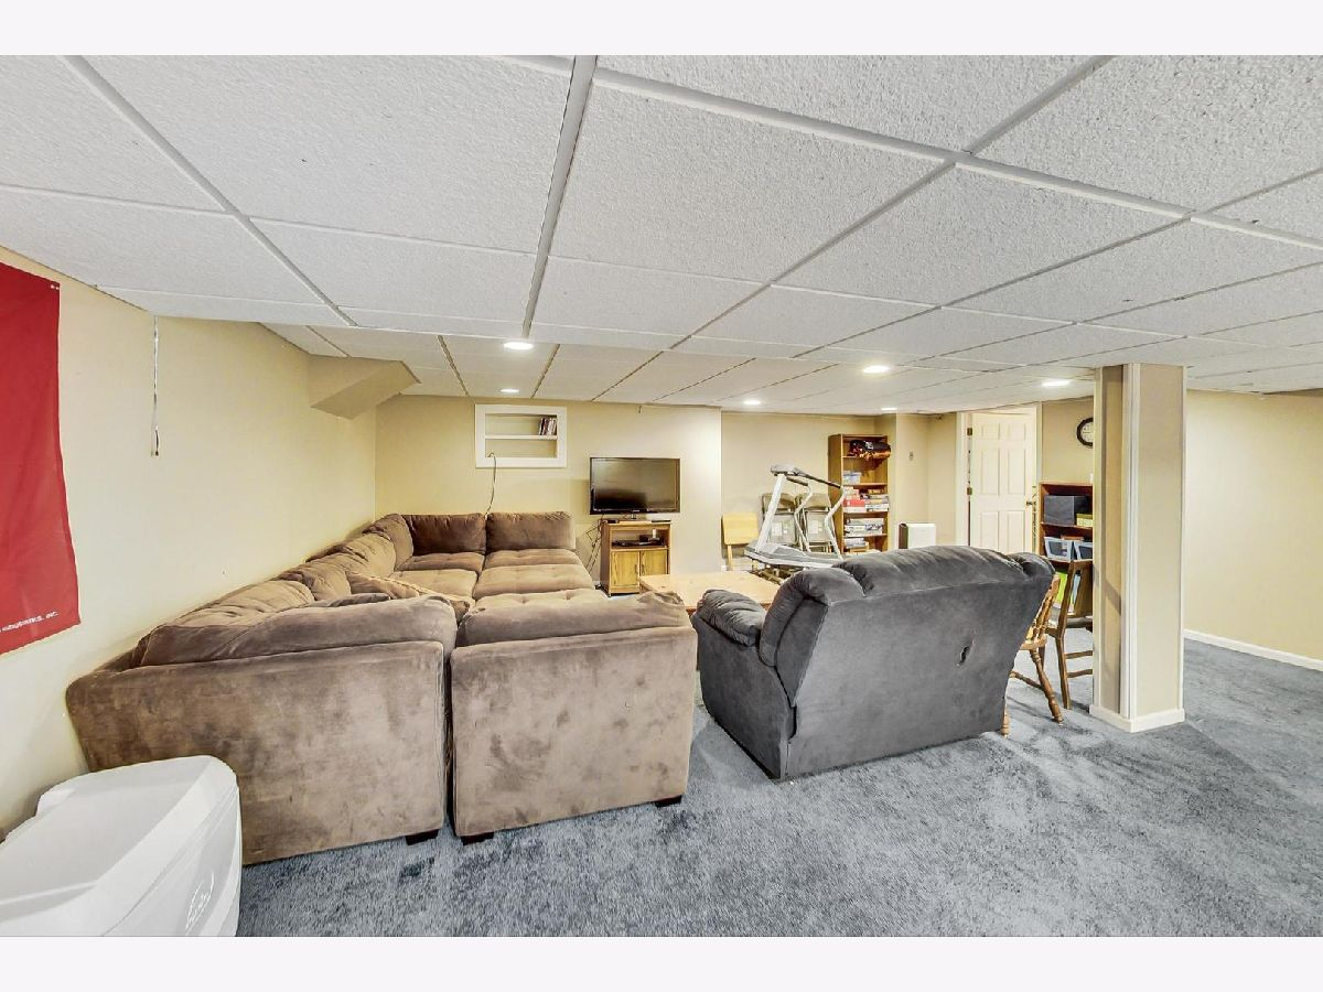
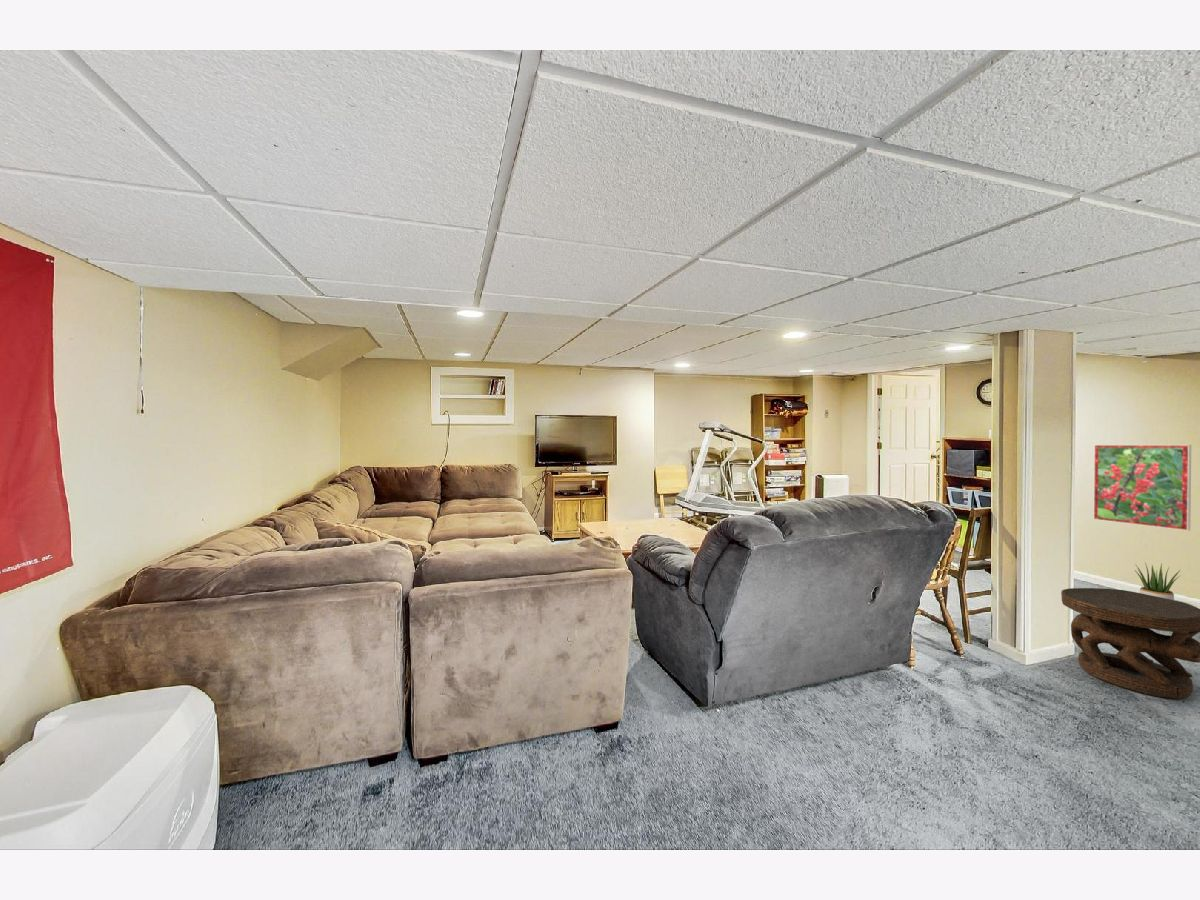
+ potted plant [1134,562,1182,600]
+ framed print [1092,444,1192,532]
+ side table [1060,587,1200,700]
